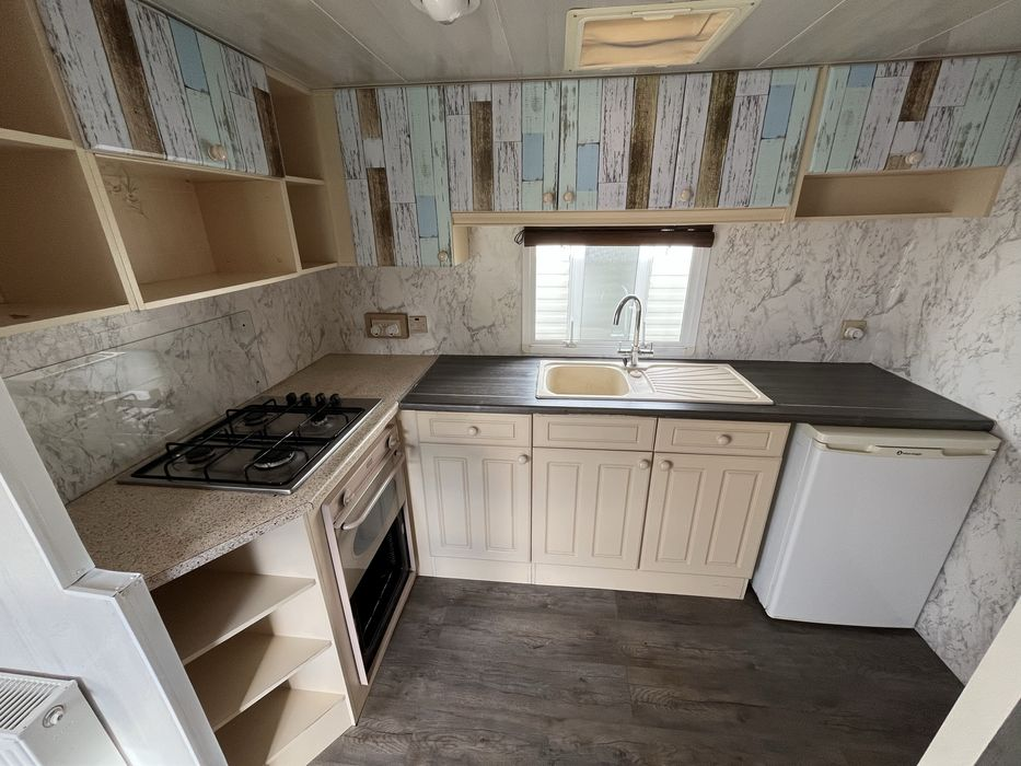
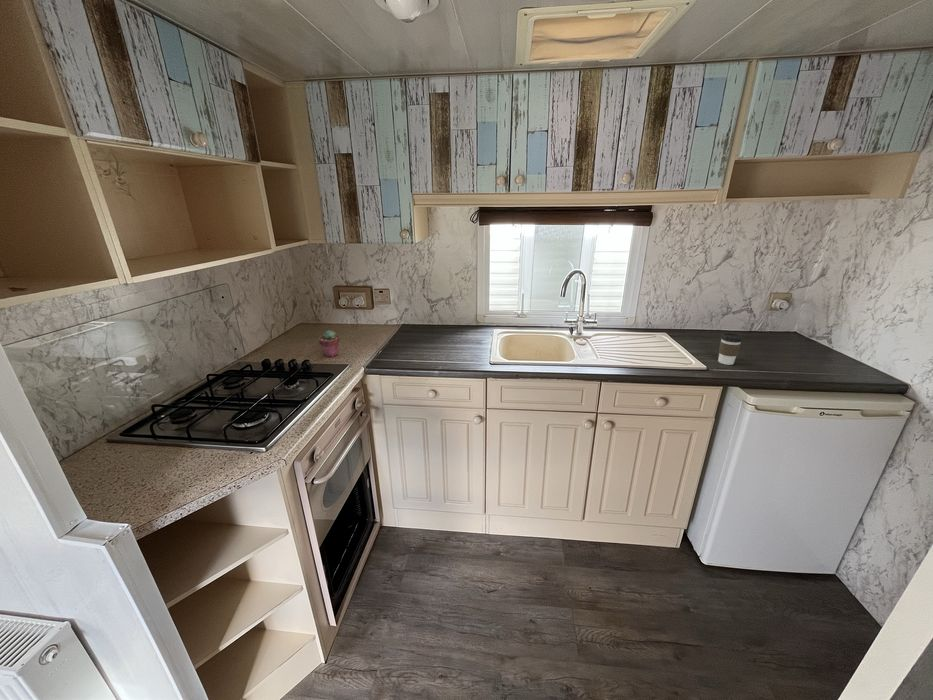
+ coffee cup [717,332,743,366]
+ potted succulent [318,329,341,358]
